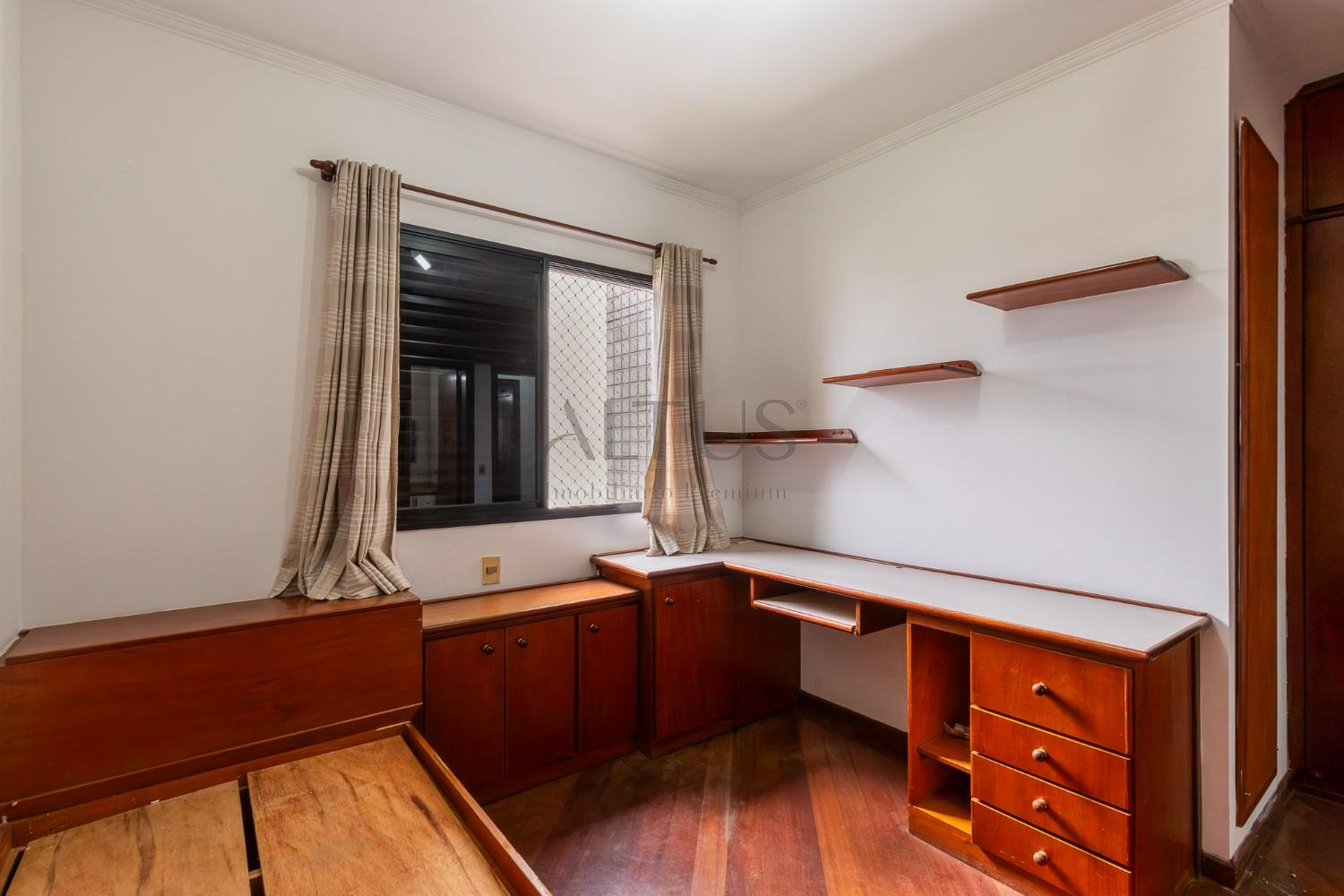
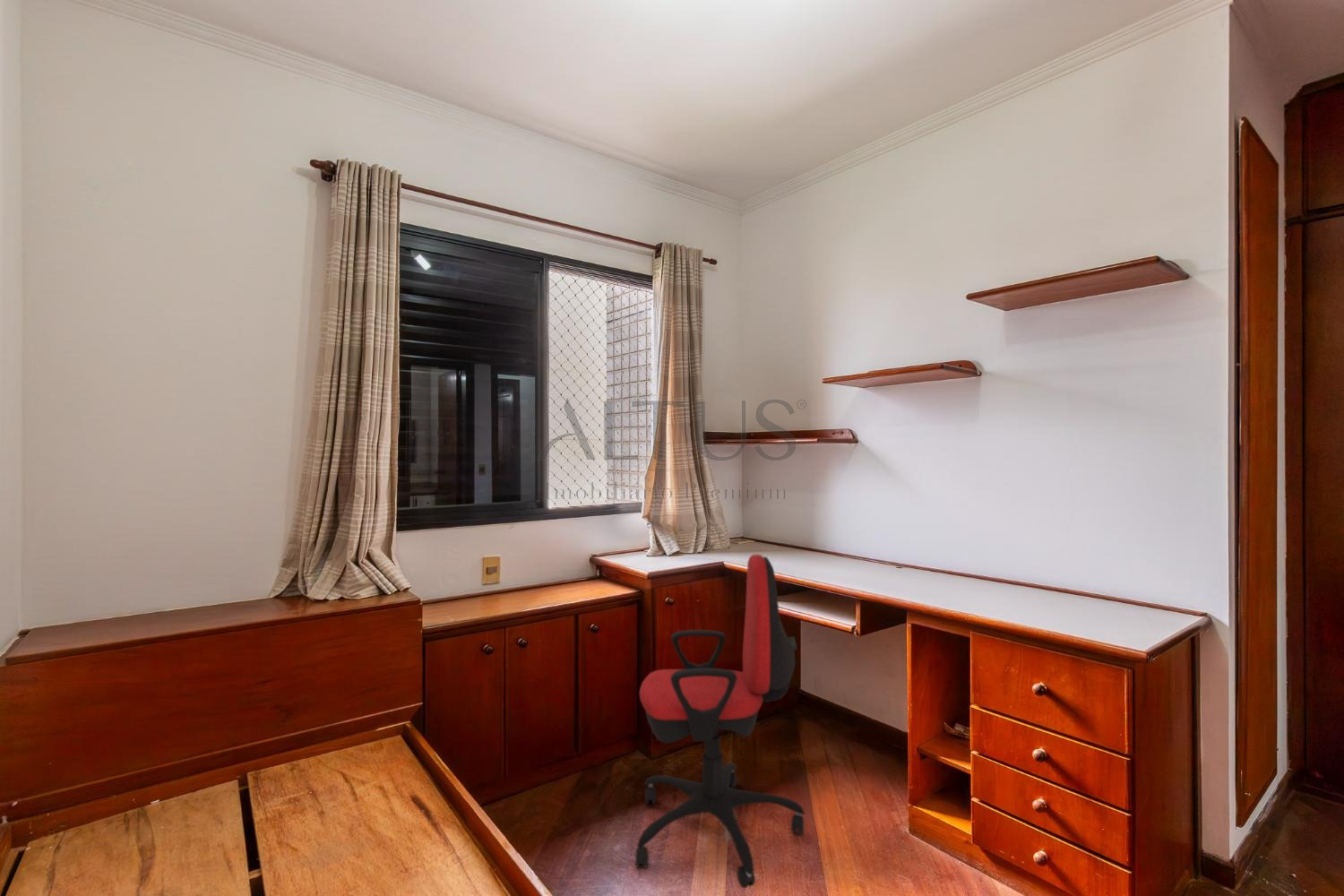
+ office chair [634,554,806,889]
